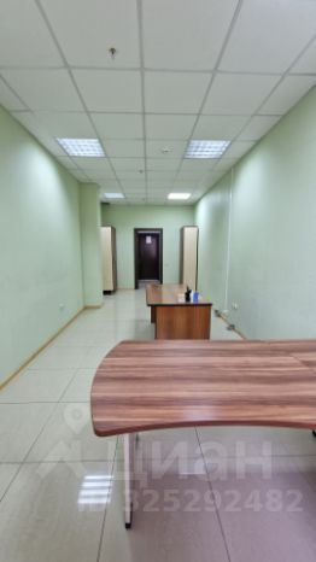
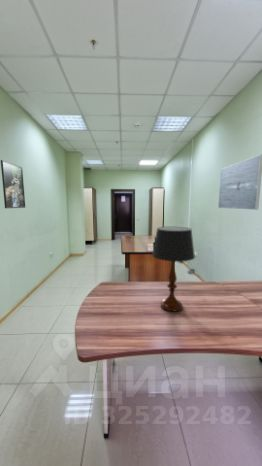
+ table lamp [151,226,196,313]
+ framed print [0,159,26,209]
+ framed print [217,154,262,211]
